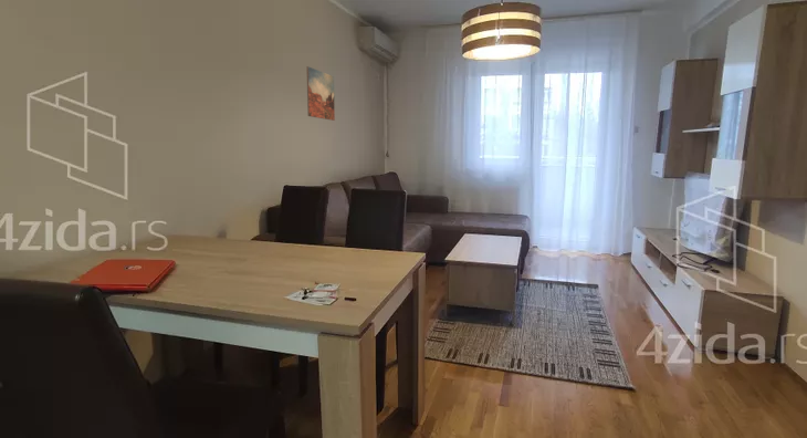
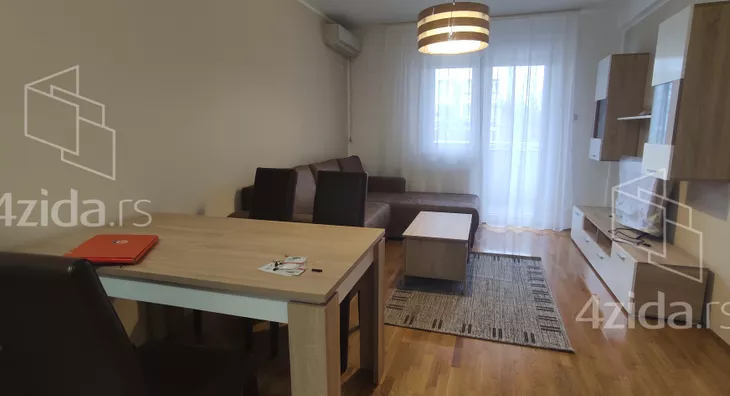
- wall art [306,65,336,122]
